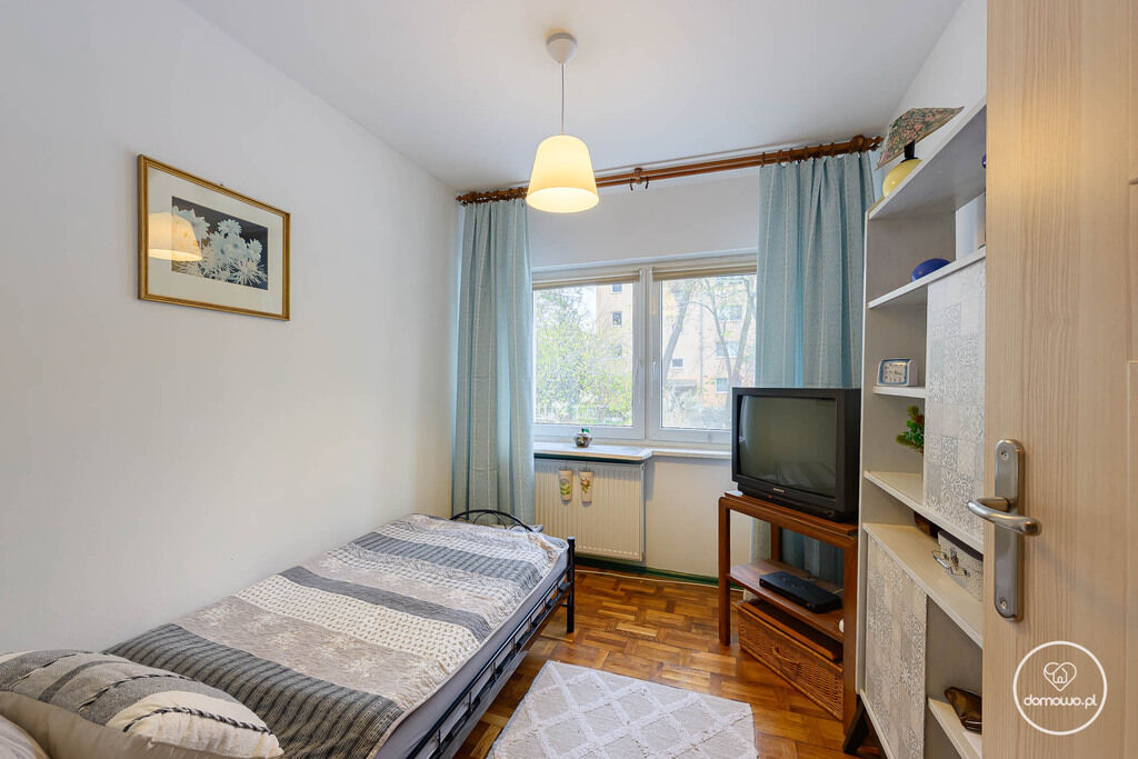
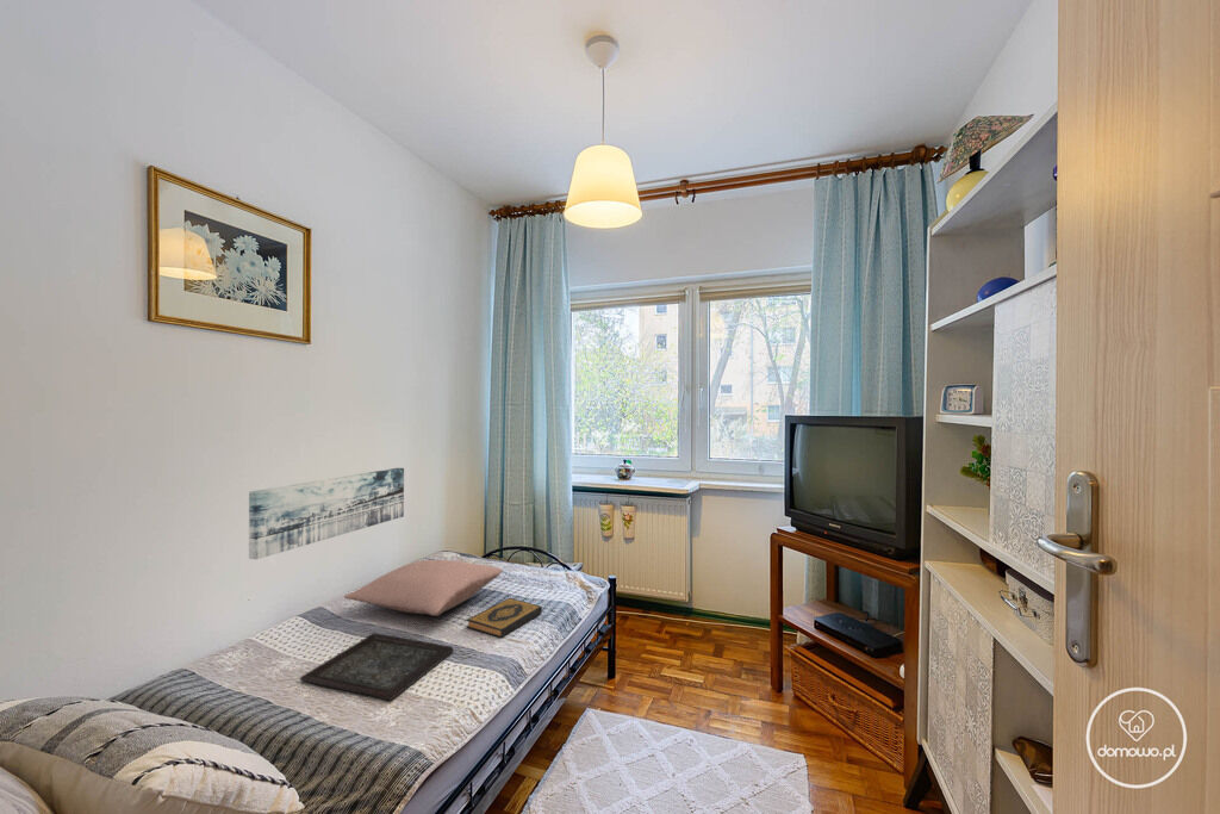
+ tray [299,632,454,702]
+ pillow [343,559,504,617]
+ hardback book [466,597,543,639]
+ wall art [248,467,405,561]
